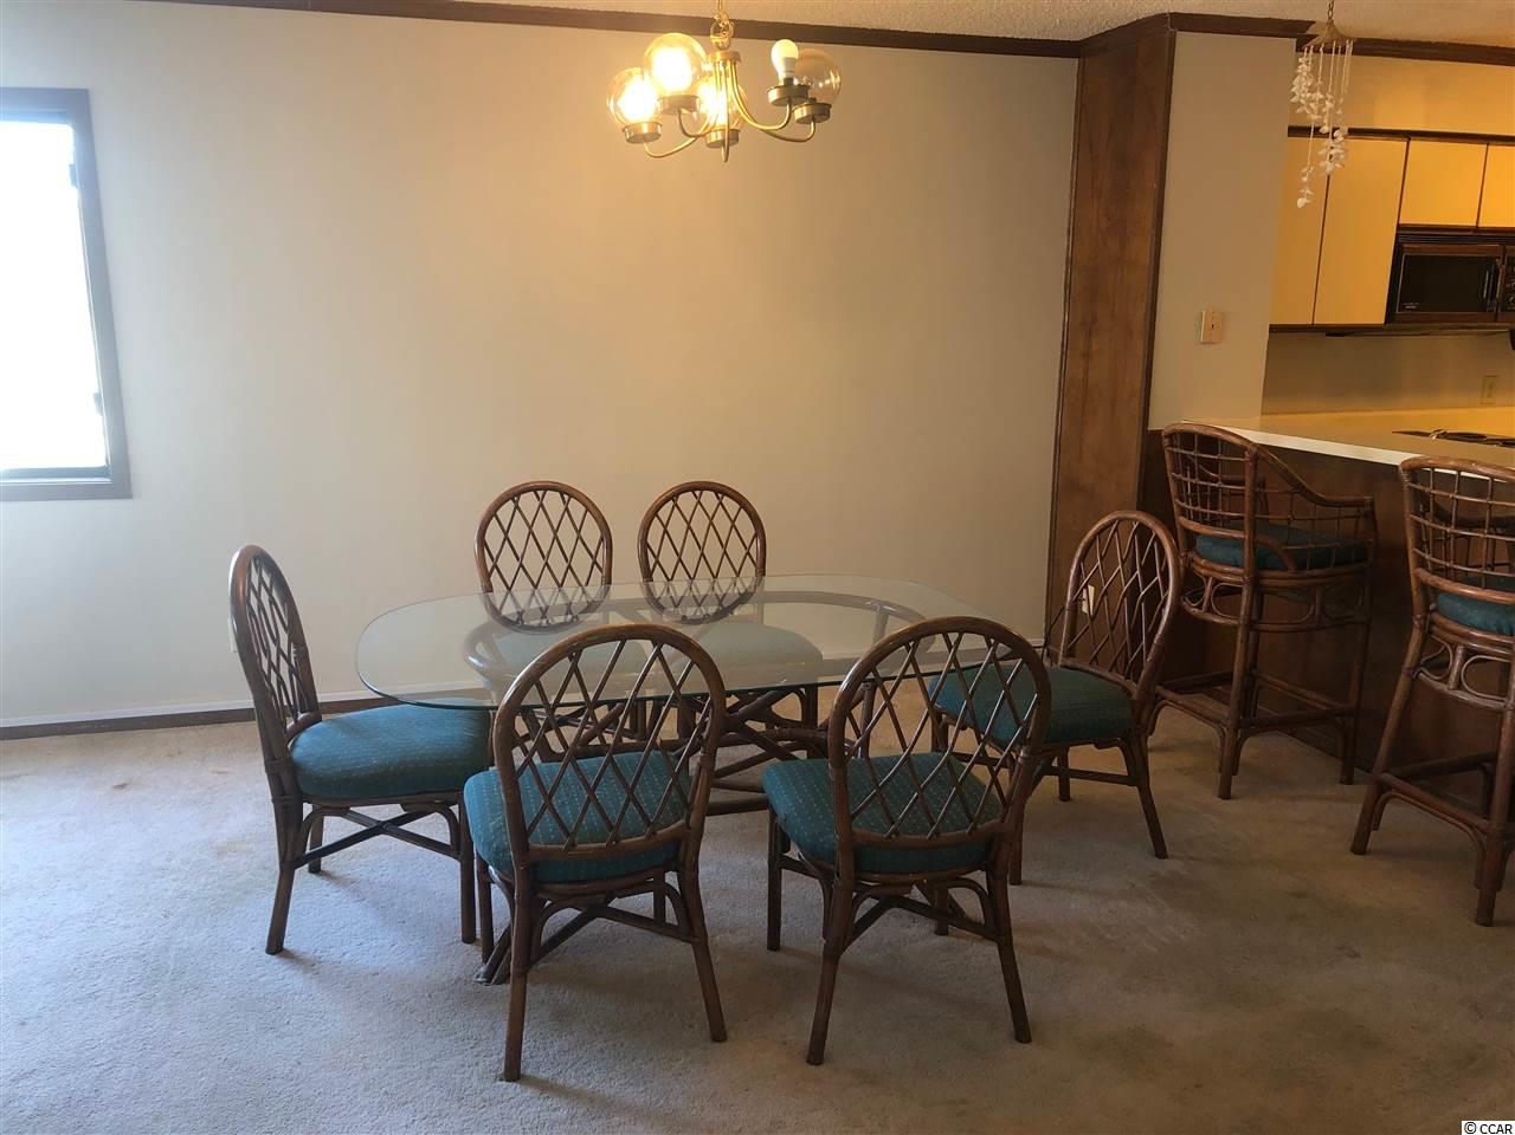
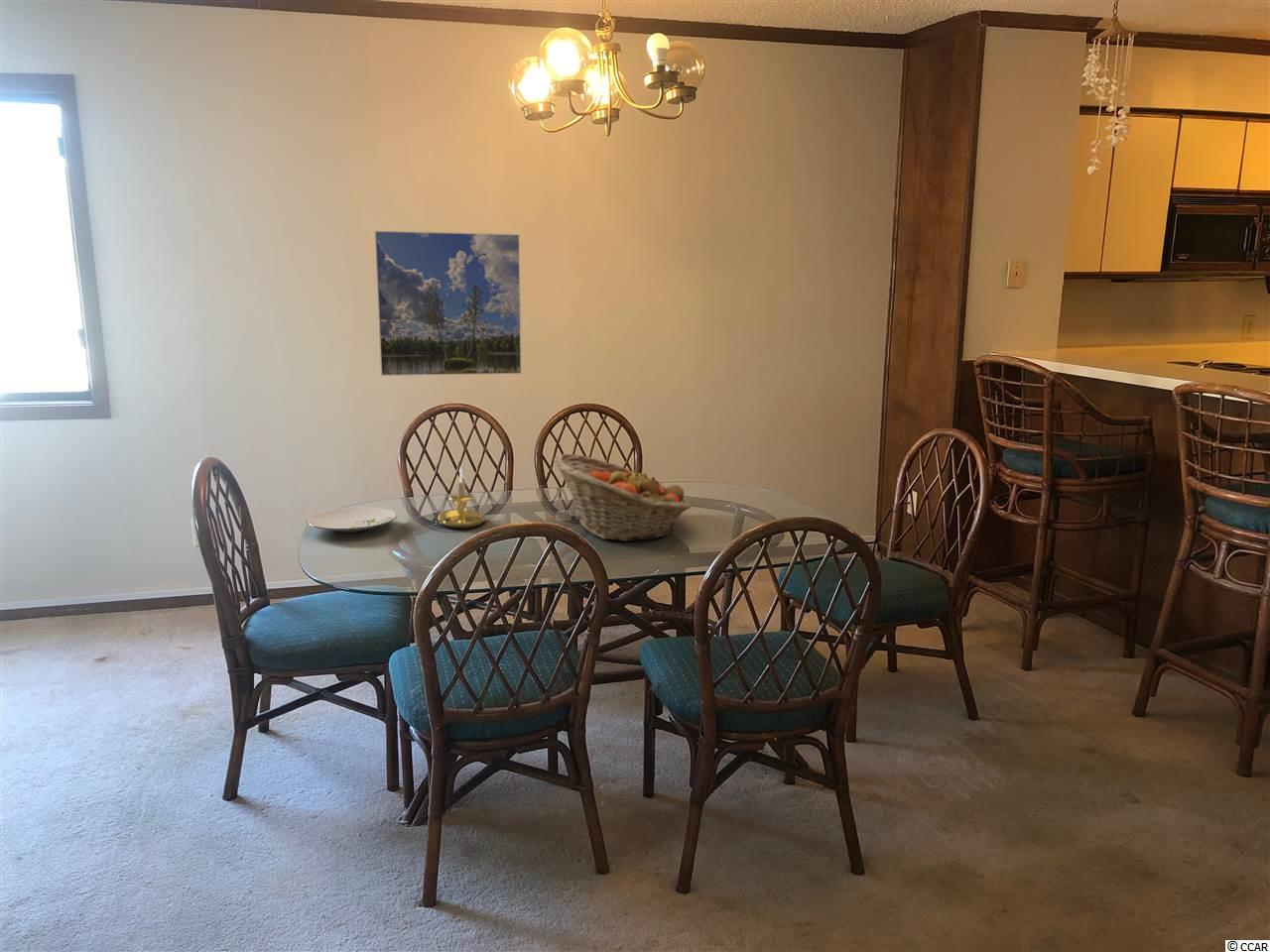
+ plate [305,506,398,534]
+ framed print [374,230,523,377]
+ candle holder [437,466,487,529]
+ fruit basket [553,452,692,542]
